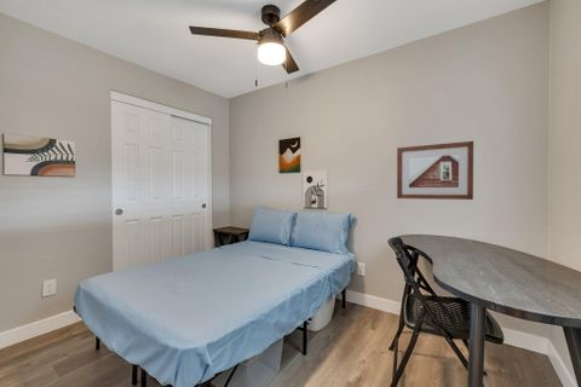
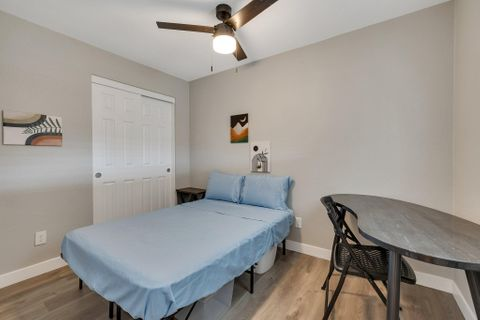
- picture frame [396,140,474,201]
